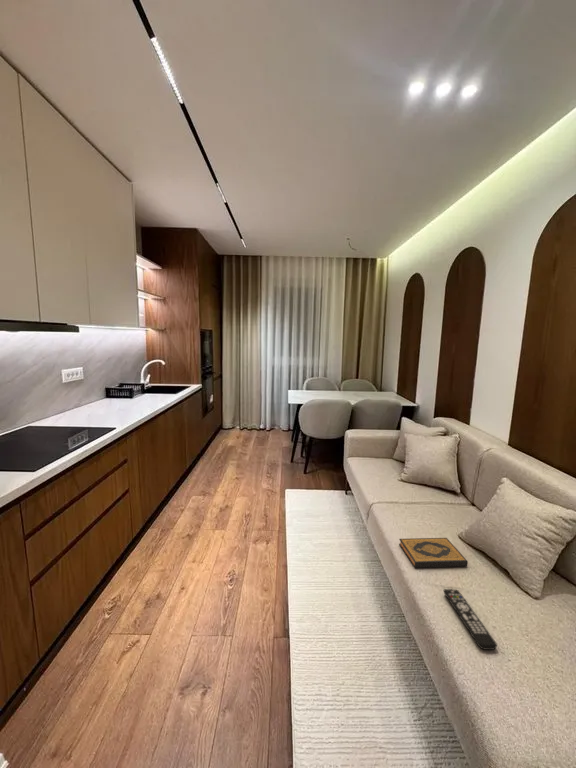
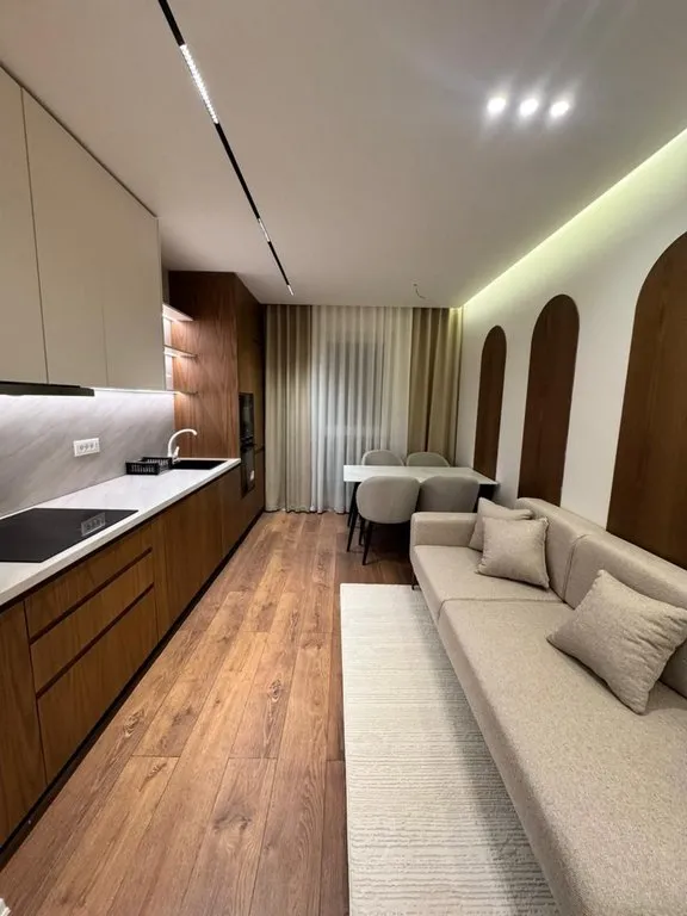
- remote control [443,588,498,651]
- hardback book [398,537,469,569]
